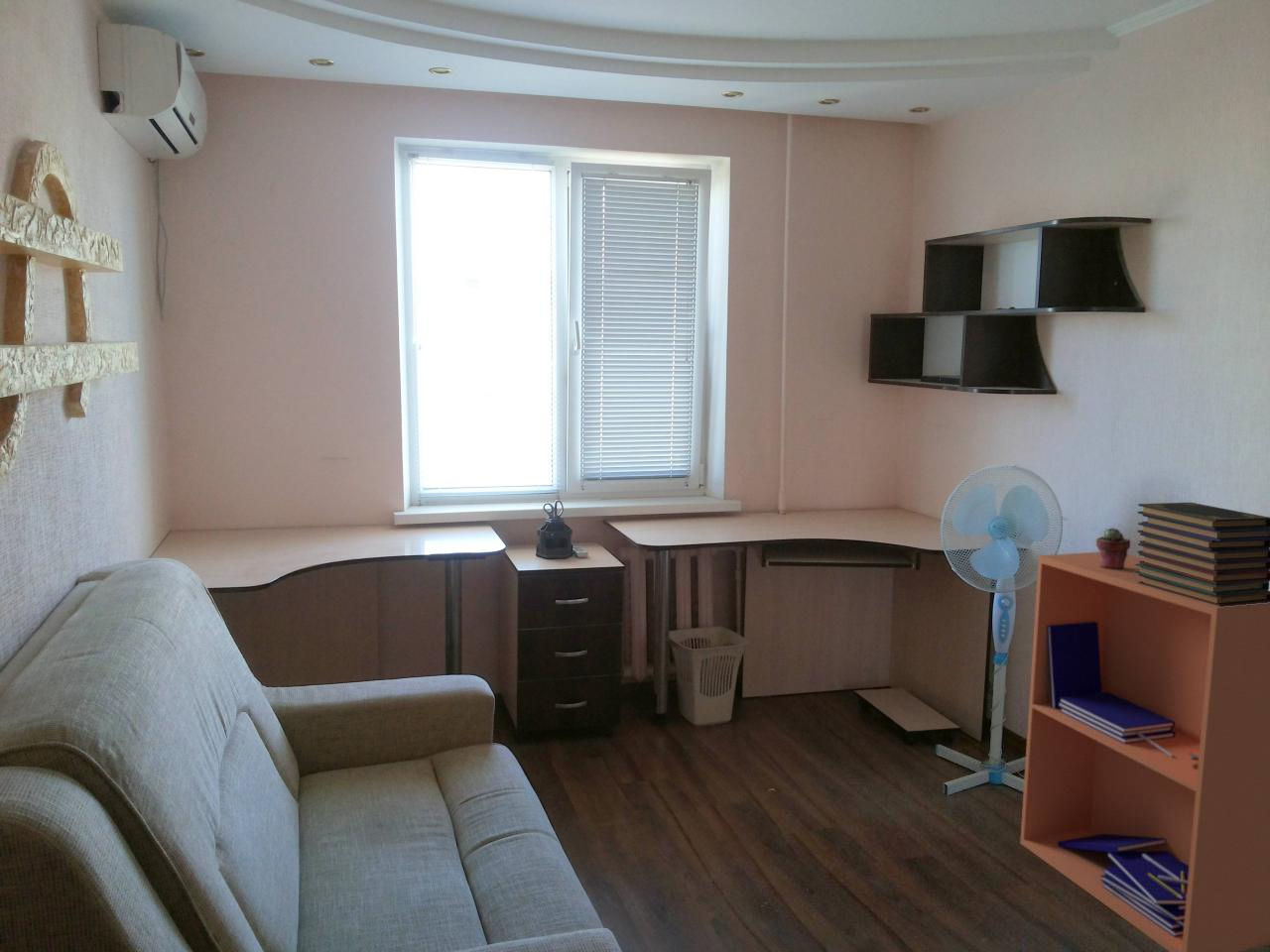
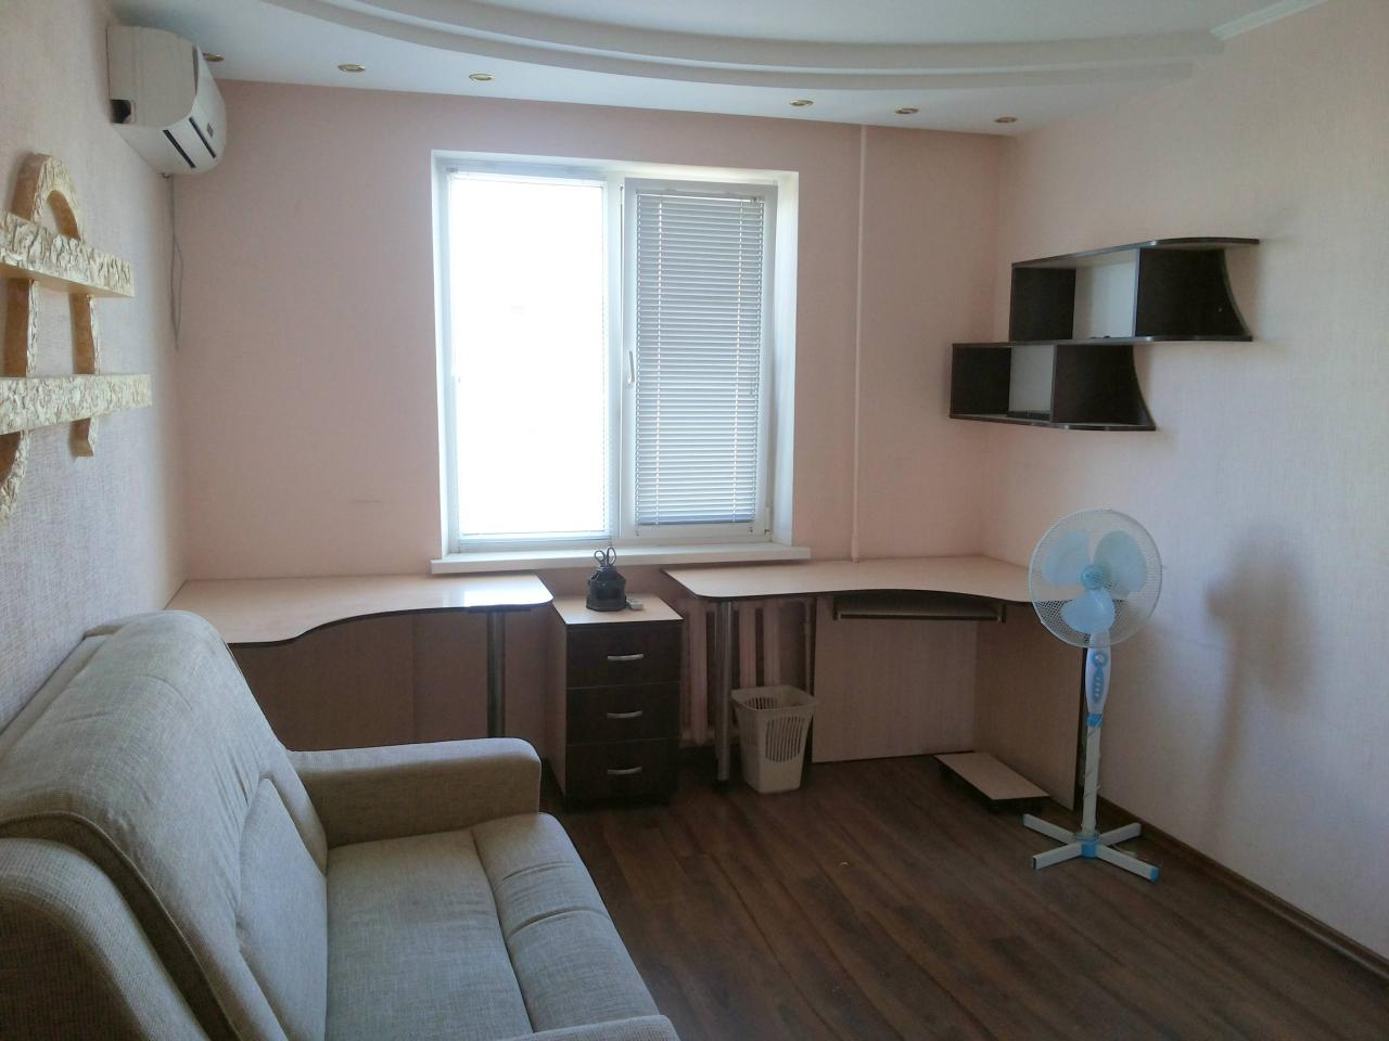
- book stack [1134,502,1270,607]
- bookshelf [1019,551,1270,952]
- potted succulent [1095,527,1131,569]
